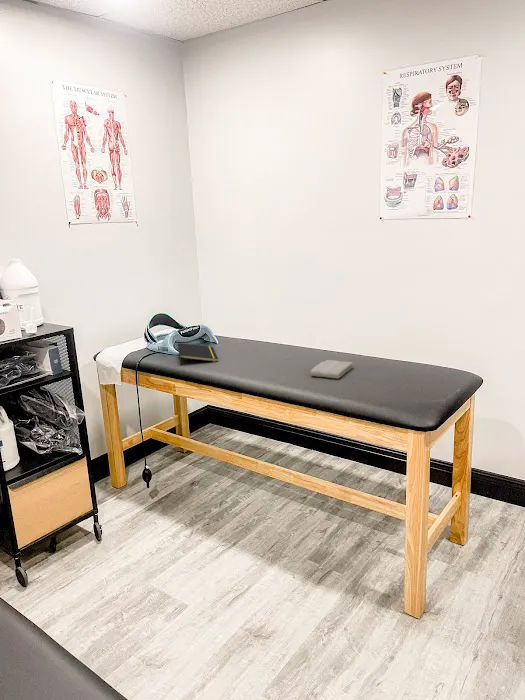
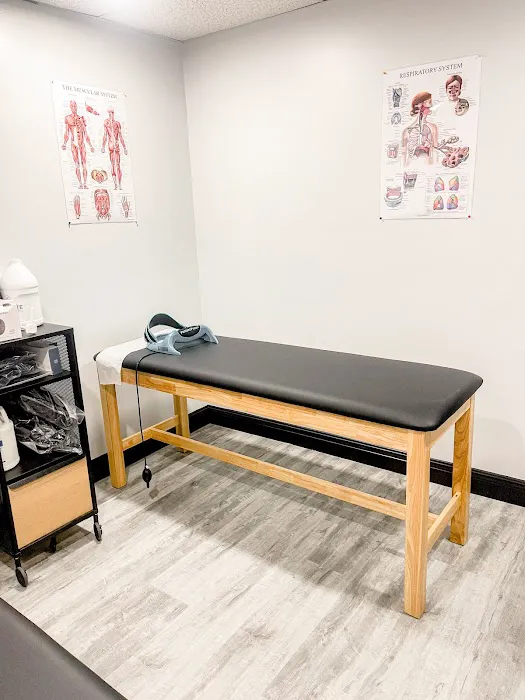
- notepad [177,342,219,367]
- washcloth [309,359,354,380]
